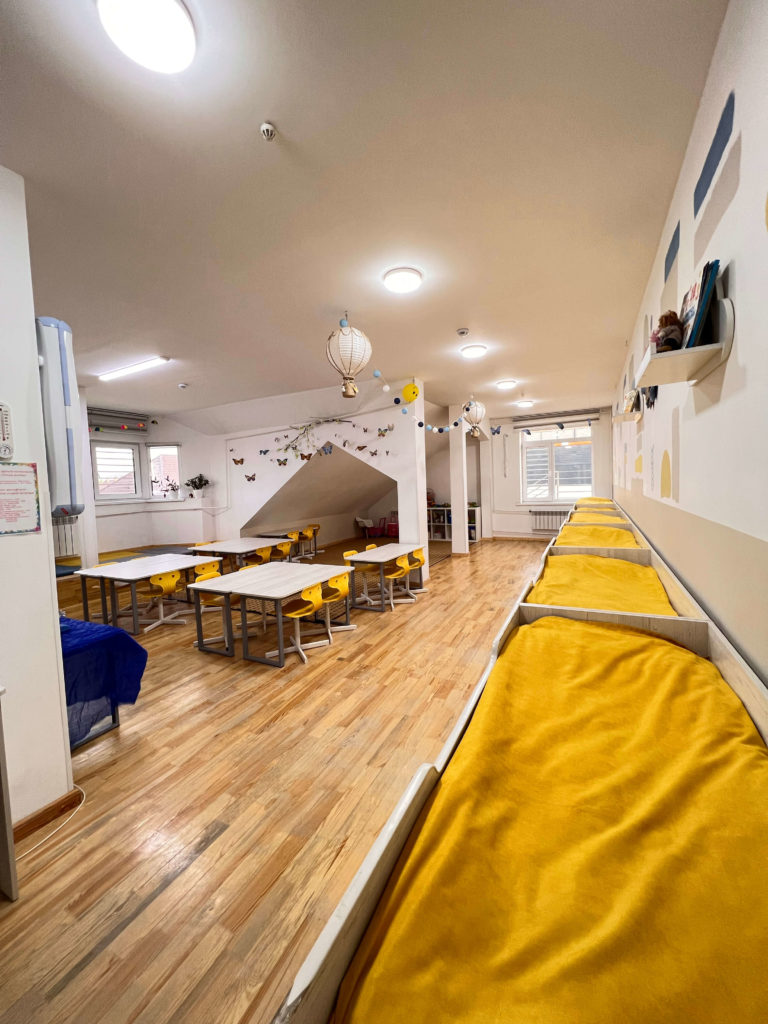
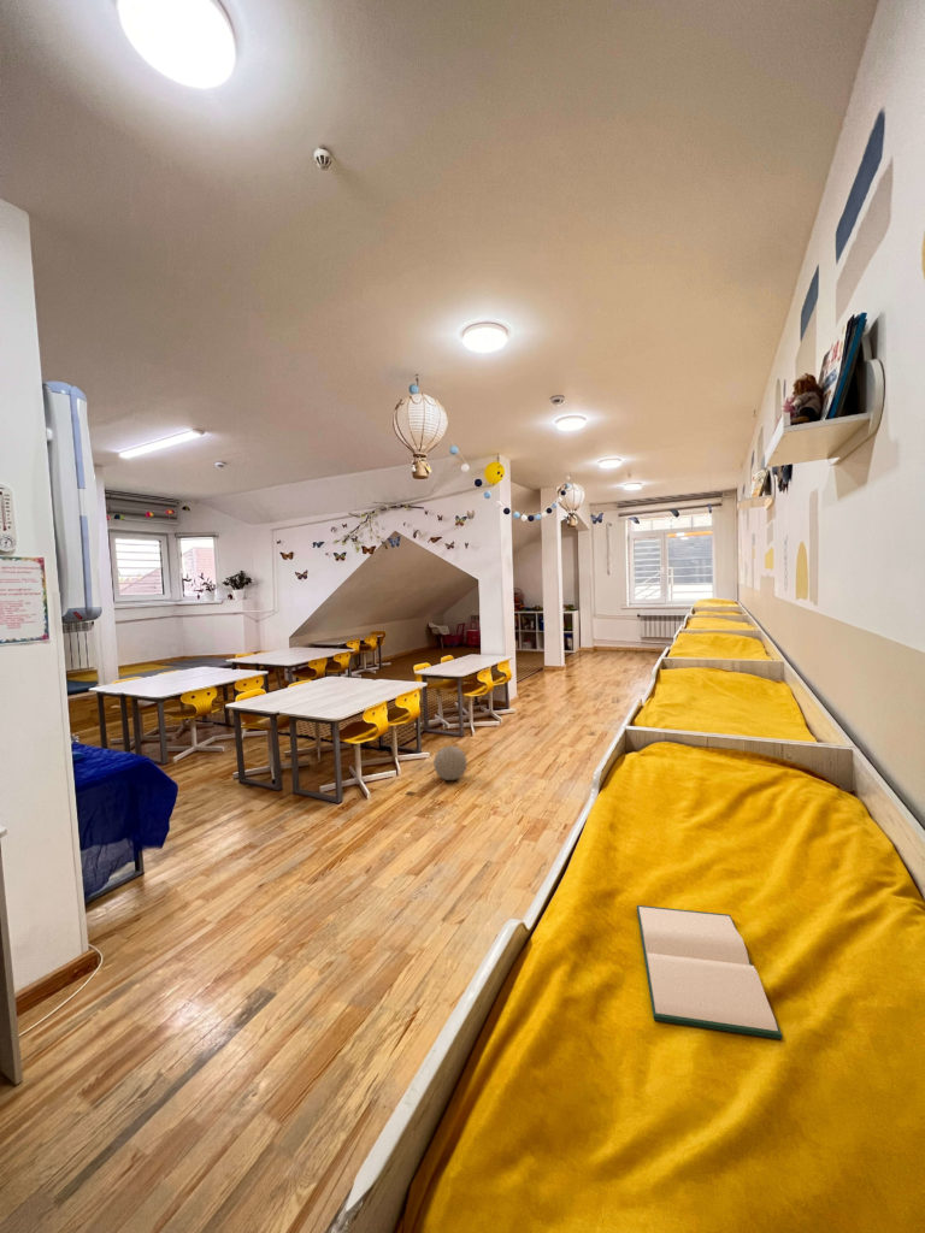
+ ball [432,745,469,781]
+ hardback book [636,904,783,1040]
